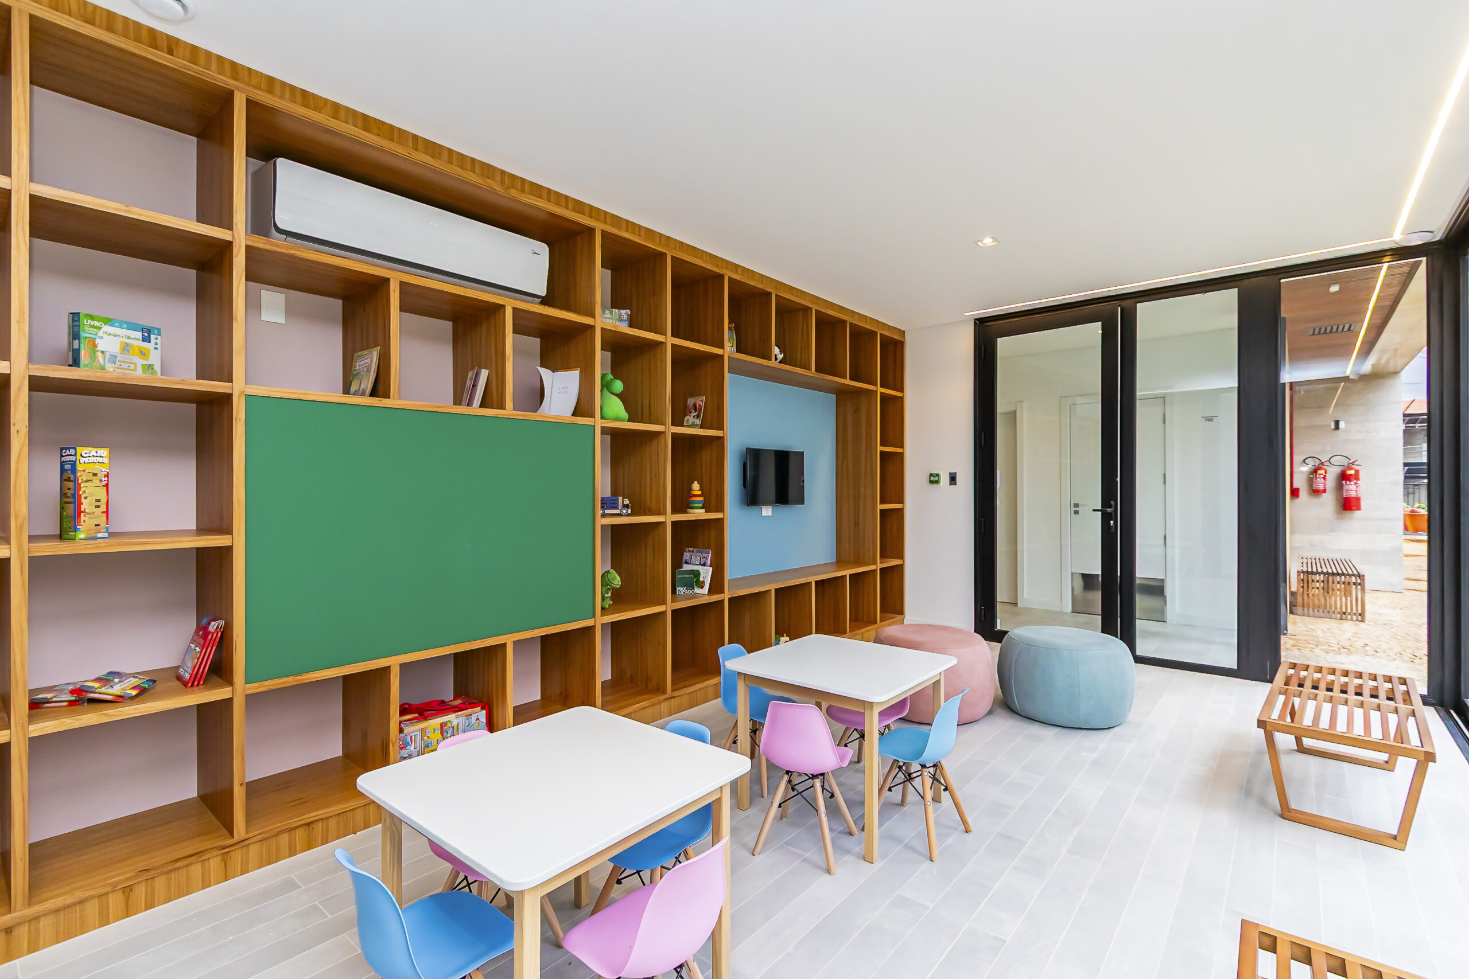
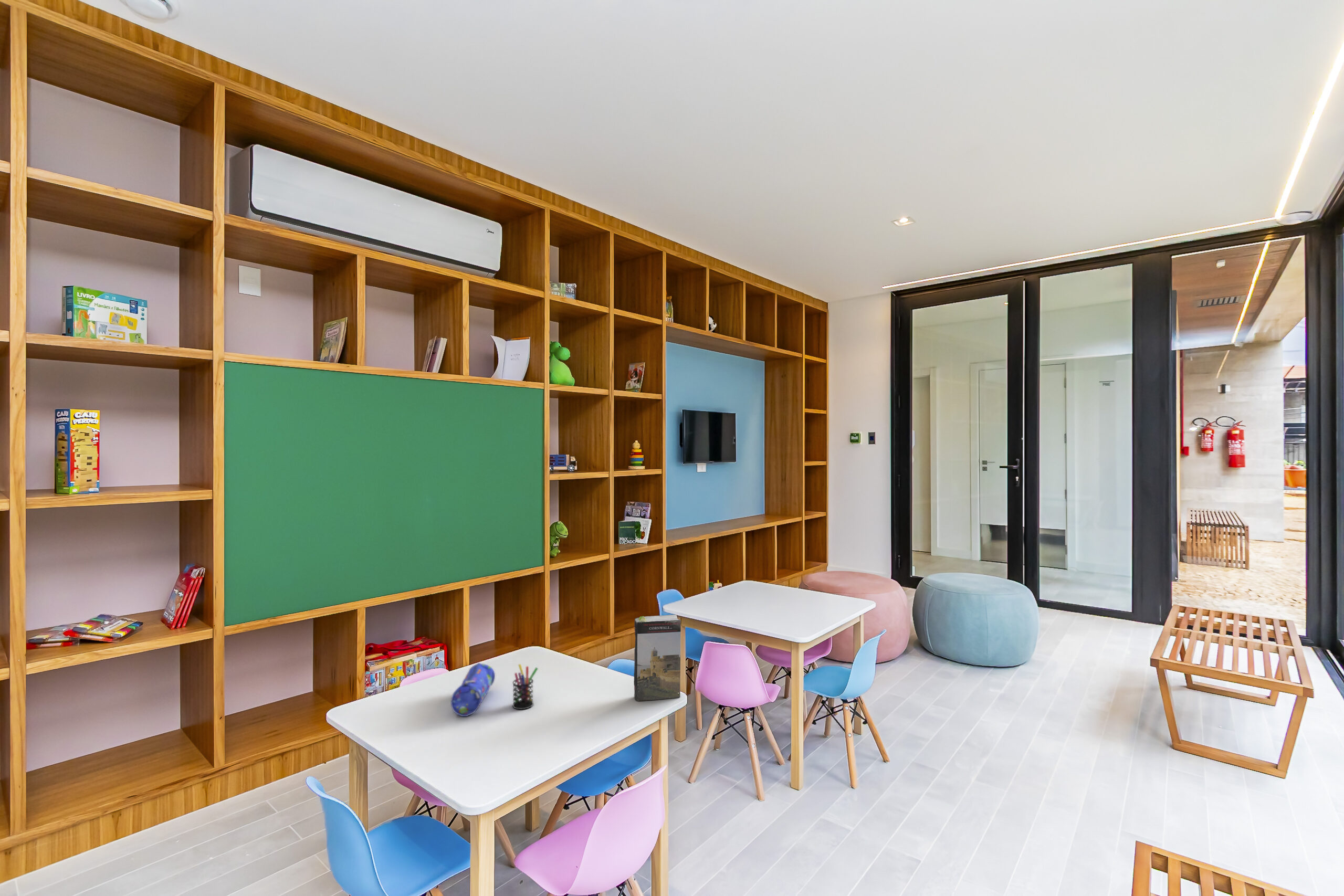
+ pen holder [512,663,539,710]
+ pencil case [450,662,496,717]
+ book [633,614,681,701]
